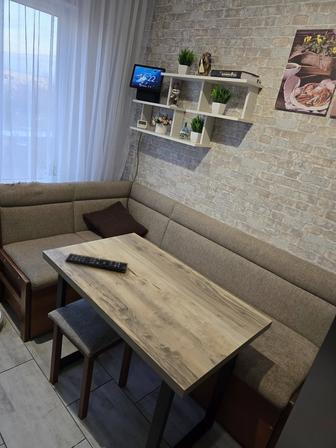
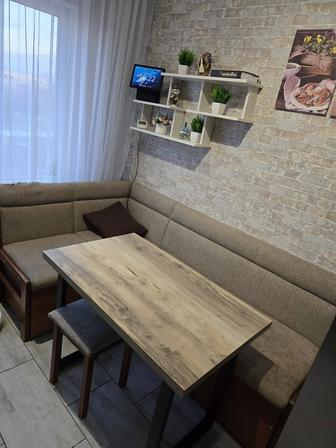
- remote control [64,252,129,274]
